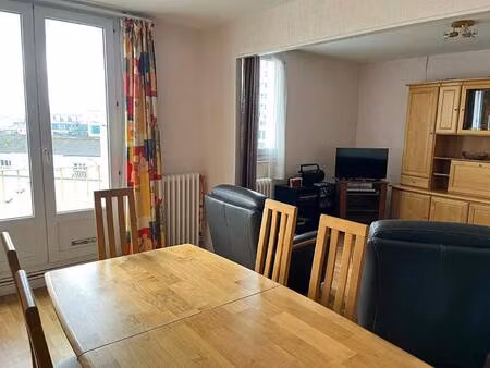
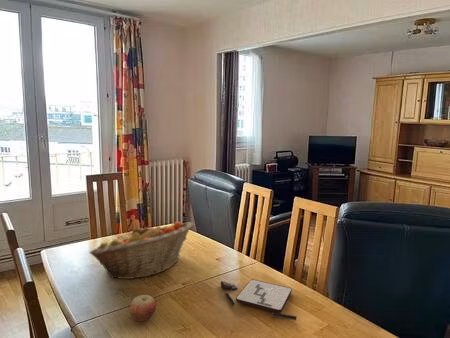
+ apple [129,294,157,322]
+ board game [220,278,297,321]
+ fruit basket [88,221,194,280]
